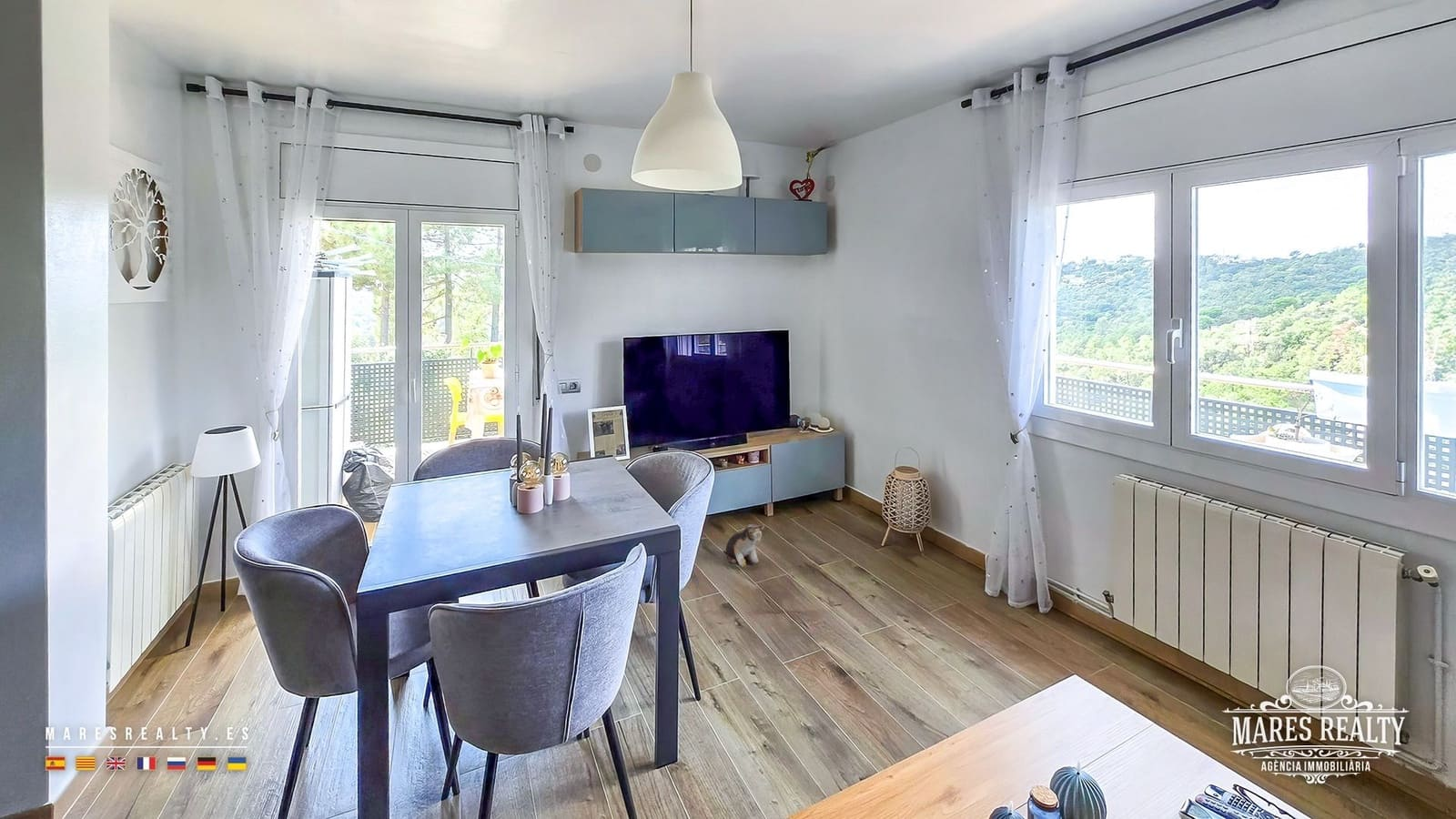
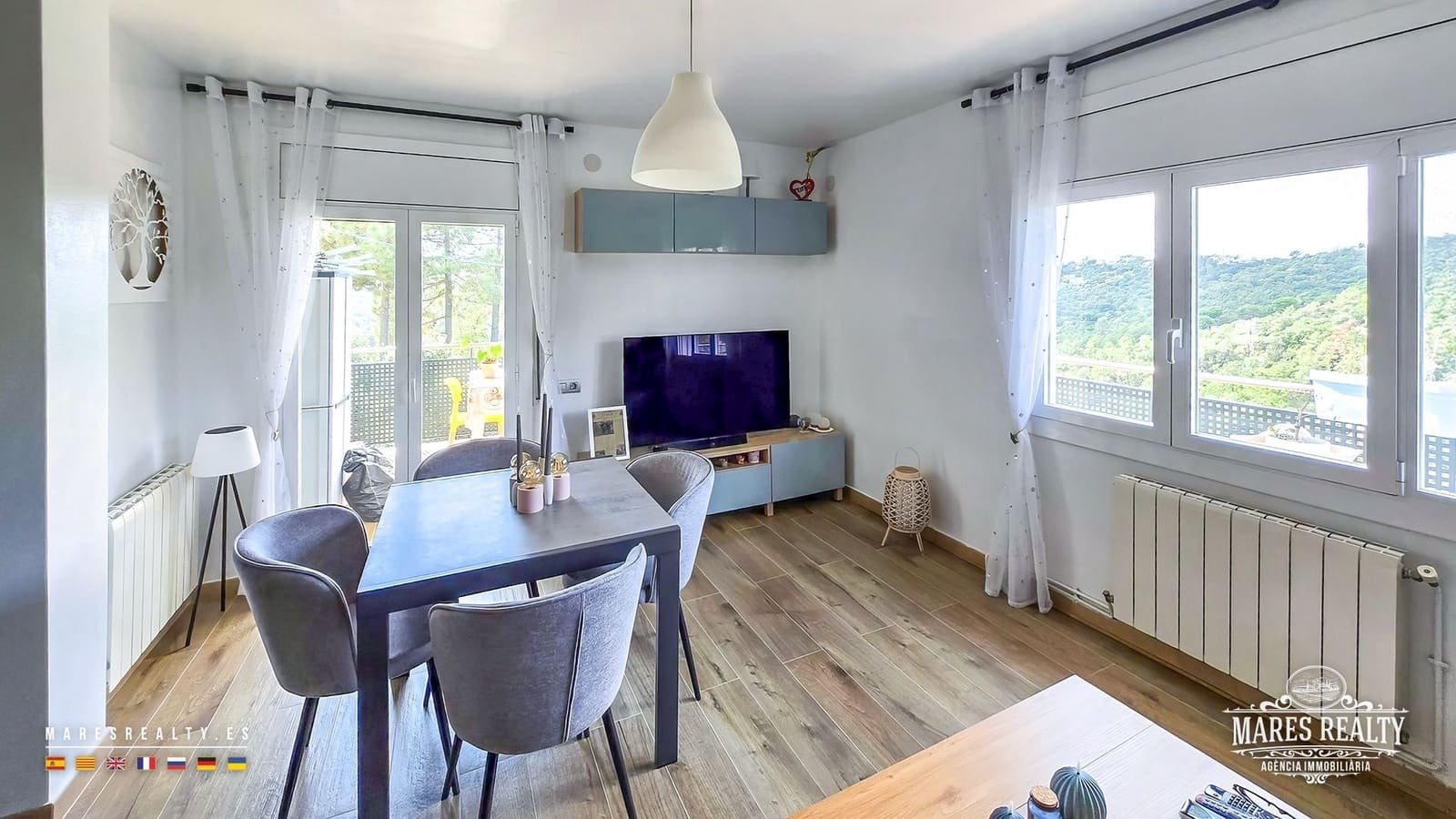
- plush toy [723,523,765,568]
